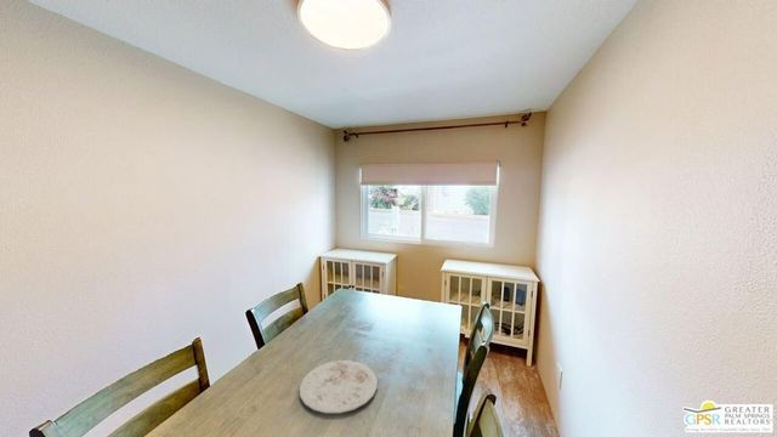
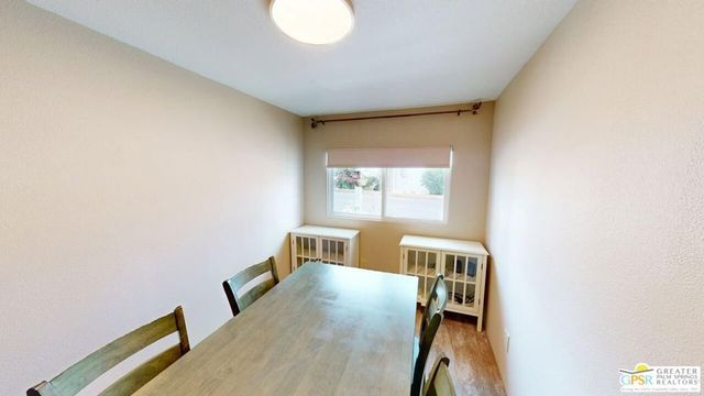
- plate [299,359,379,414]
